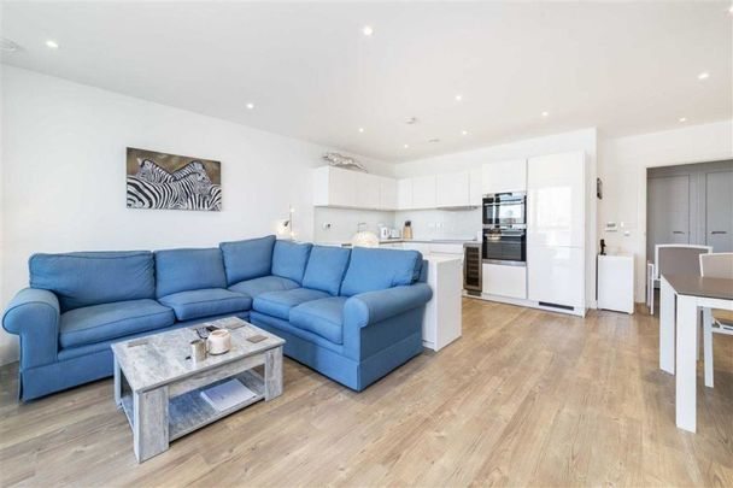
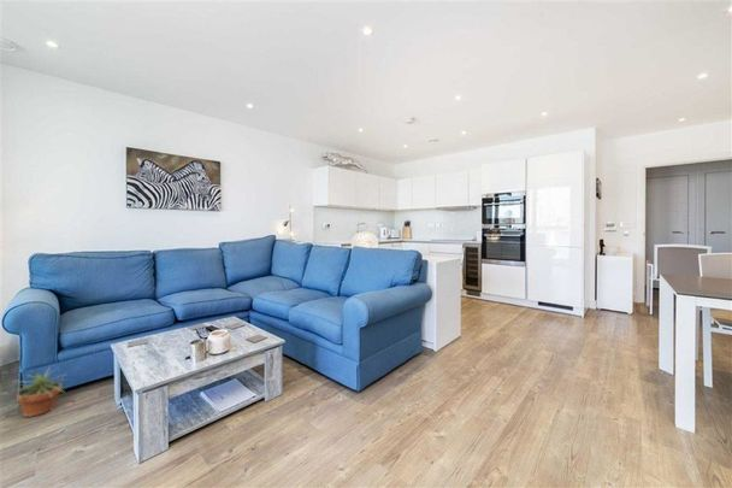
+ potted plant [10,365,69,418]
